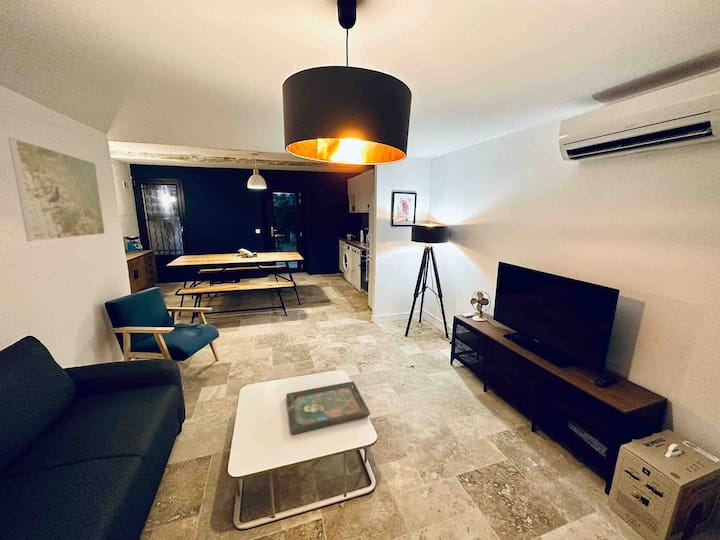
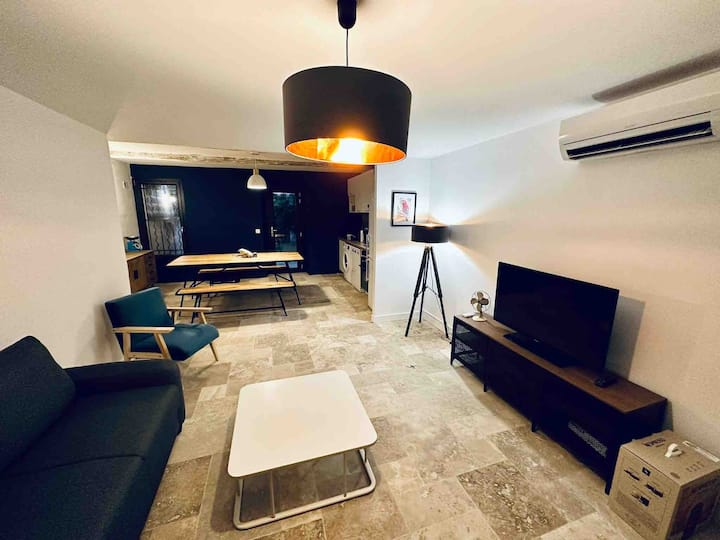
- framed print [8,137,106,242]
- decorative tray [285,381,371,435]
